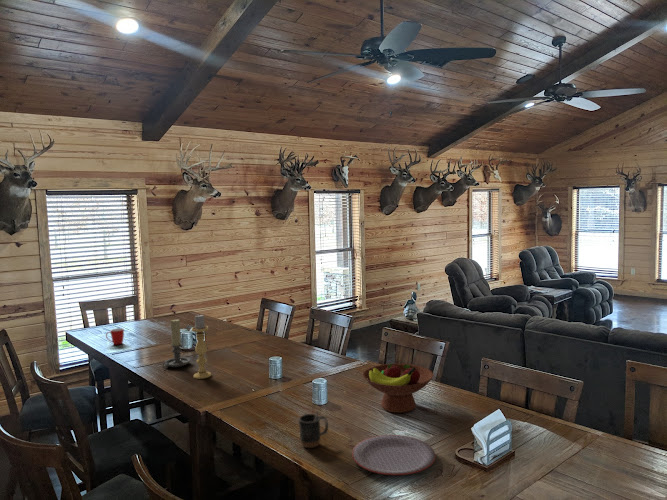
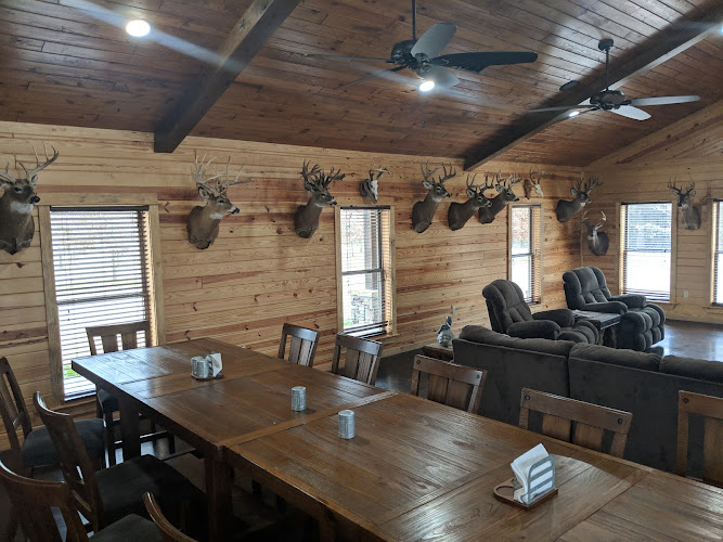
- mug [105,327,125,346]
- plate [351,434,436,476]
- candle holder [162,318,191,370]
- fruit bowl [362,363,434,414]
- candle holder [191,313,212,380]
- mug [298,411,329,449]
